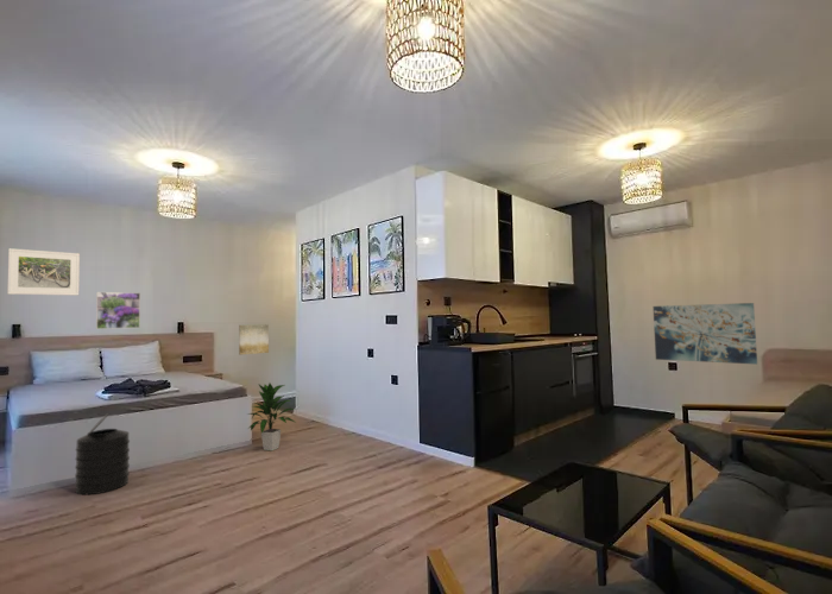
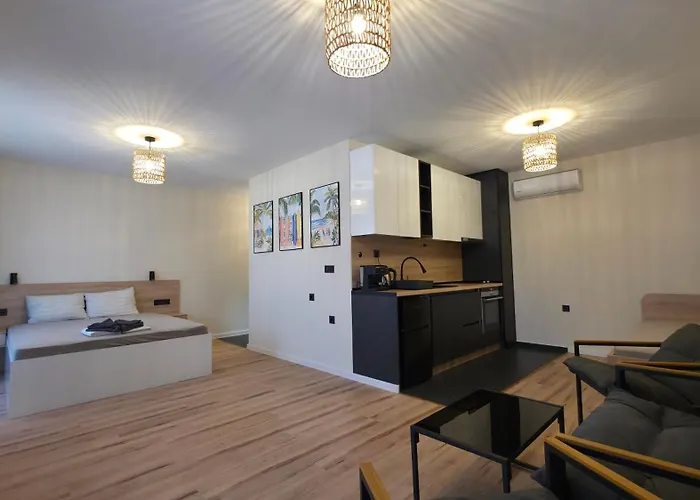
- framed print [7,247,81,297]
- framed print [95,291,141,330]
- wall art [238,323,270,356]
- trash can [74,412,131,495]
- wall art [653,302,758,366]
- indoor plant [246,383,297,451]
